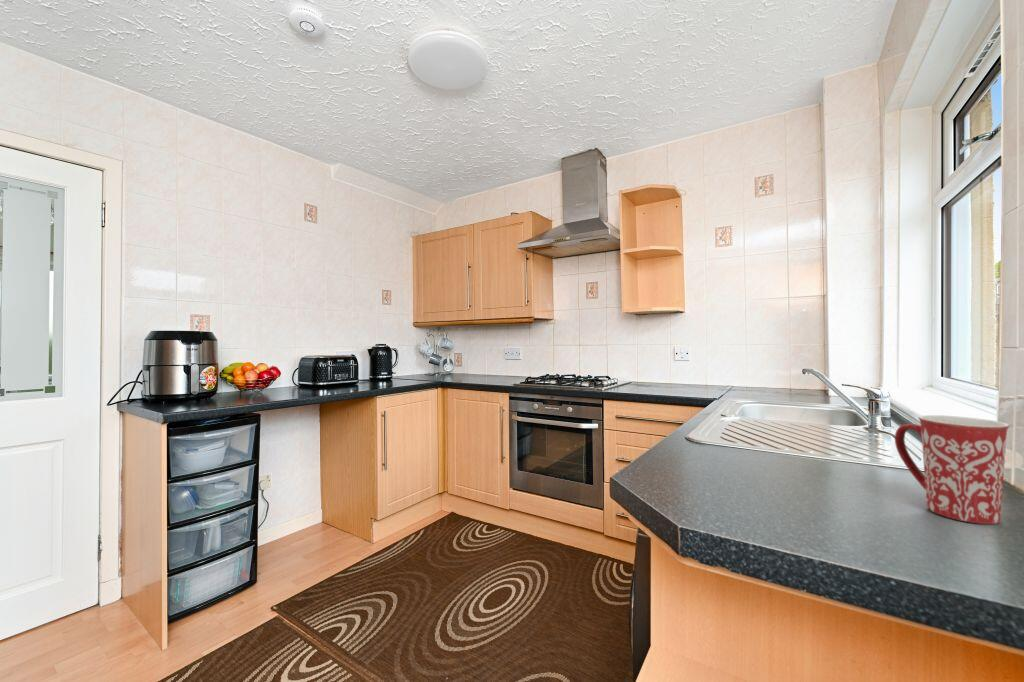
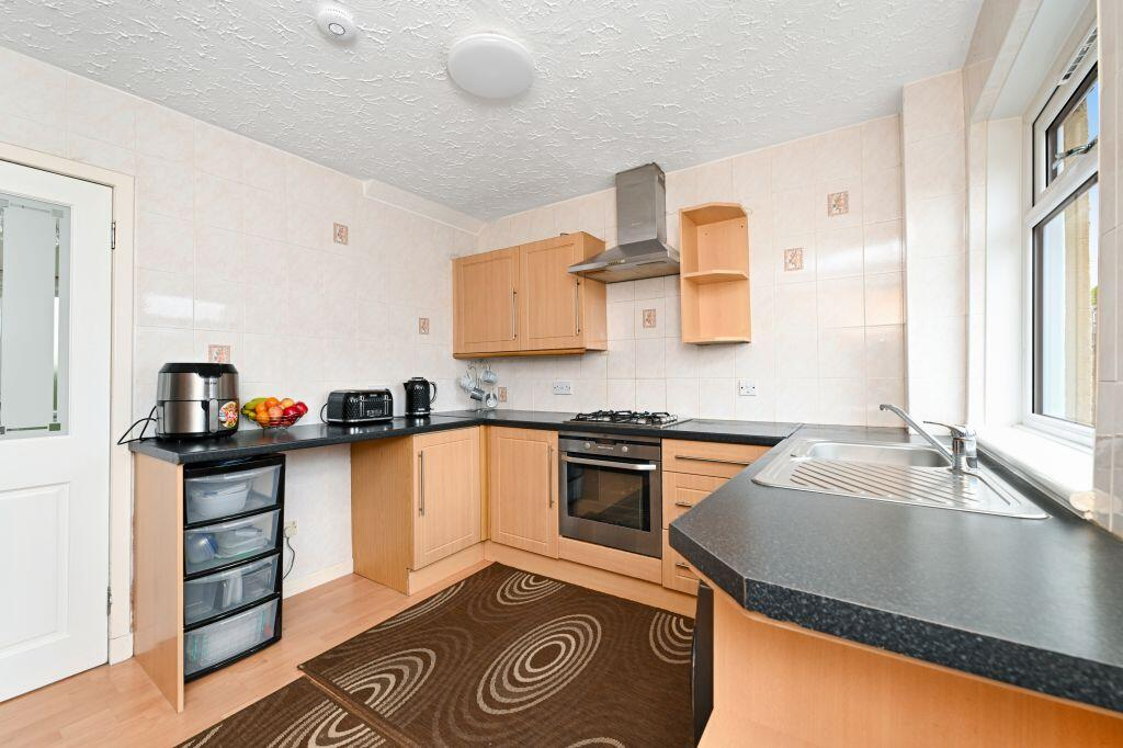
- mug [894,414,1010,525]
